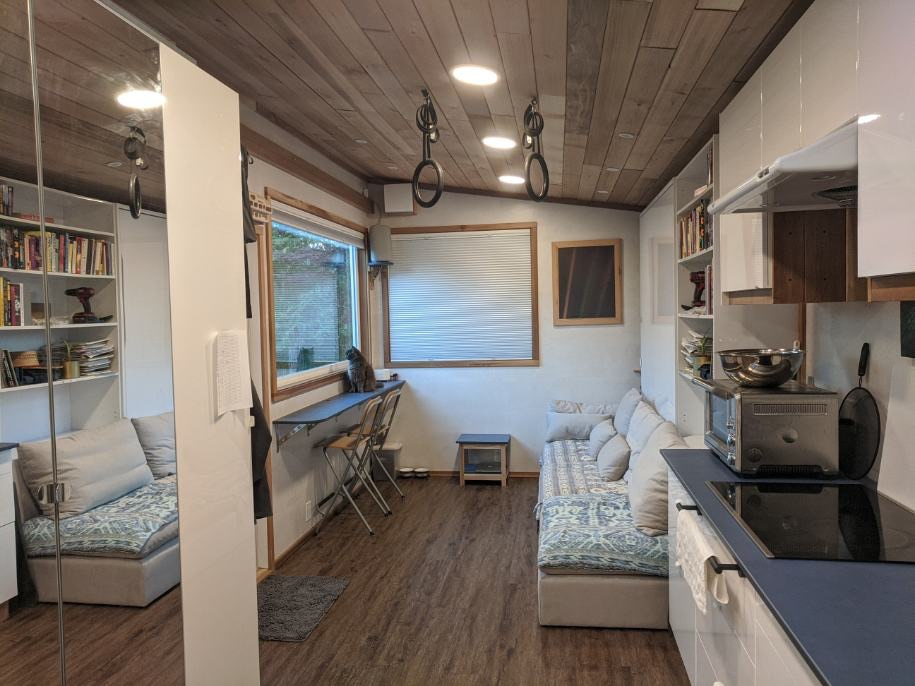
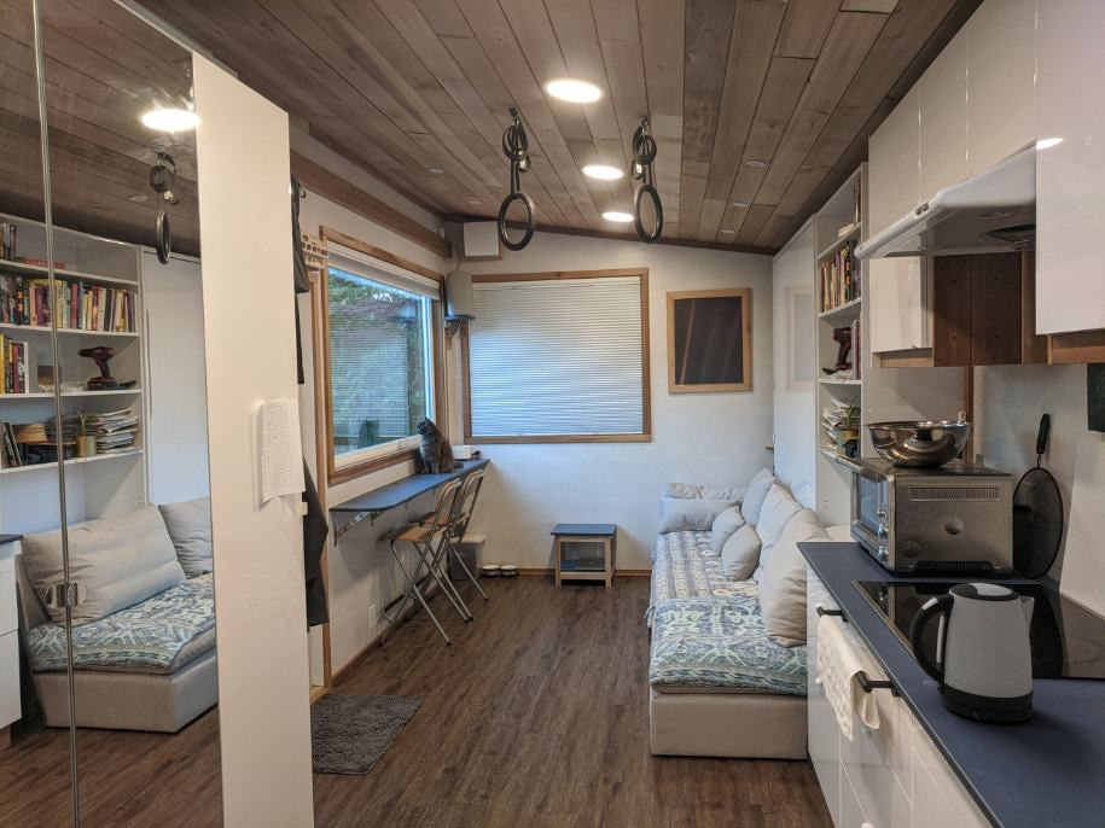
+ kettle [909,582,1035,723]
